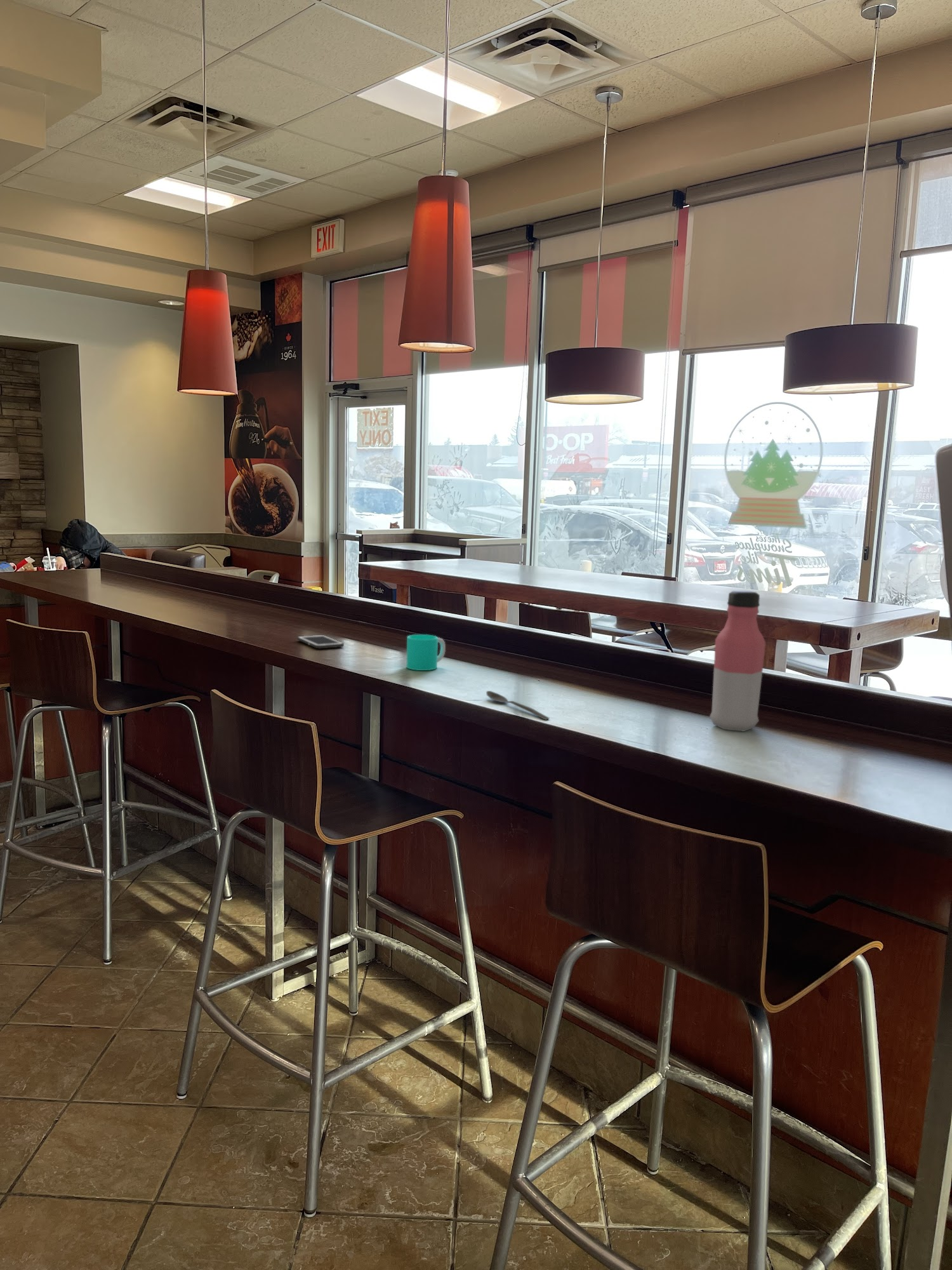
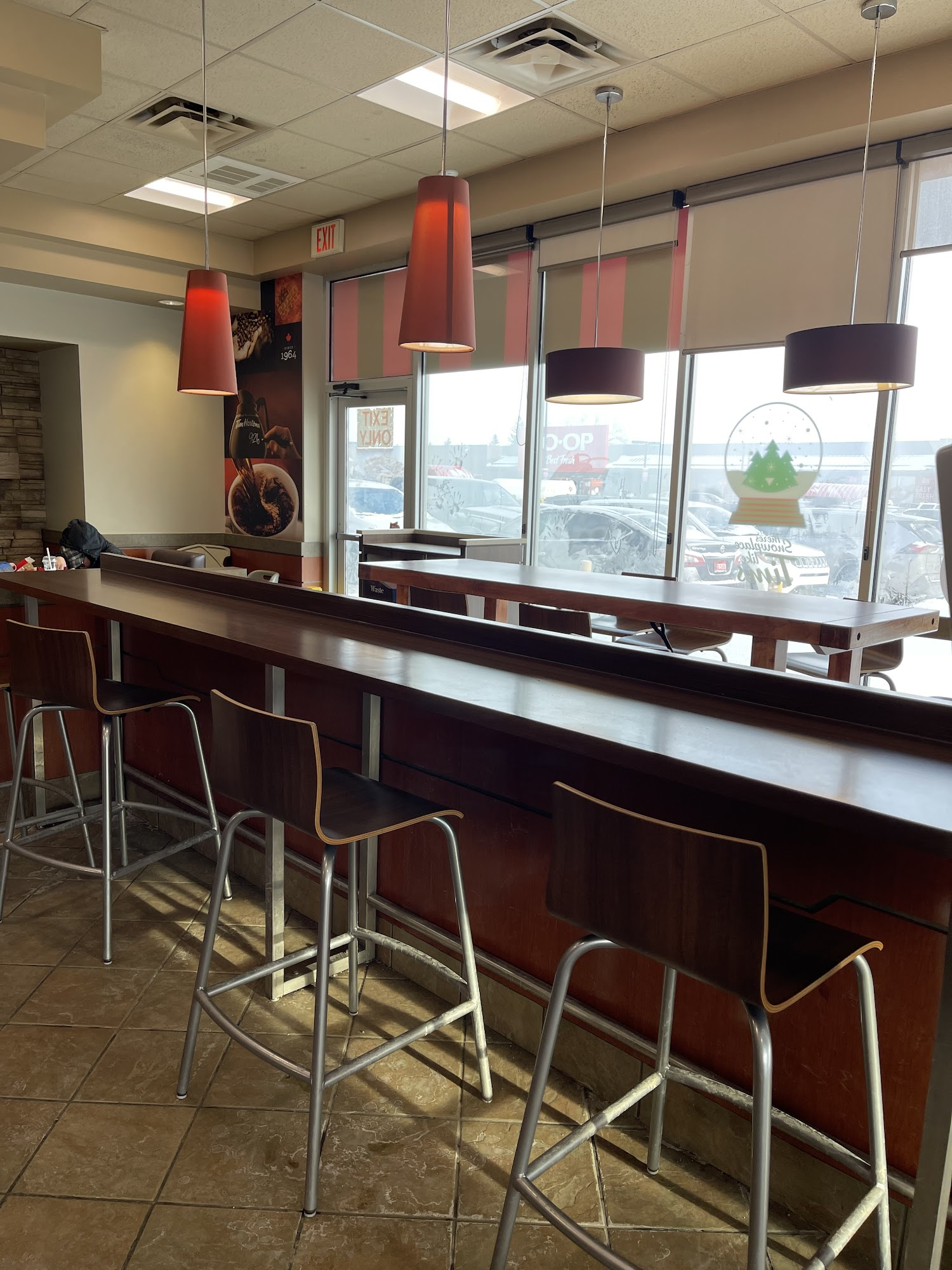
- water bottle [709,590,766,732]
- cell phone [296,634,345,649]
- cup [406,634,446,671]
- spoon [486,690,550,721]
